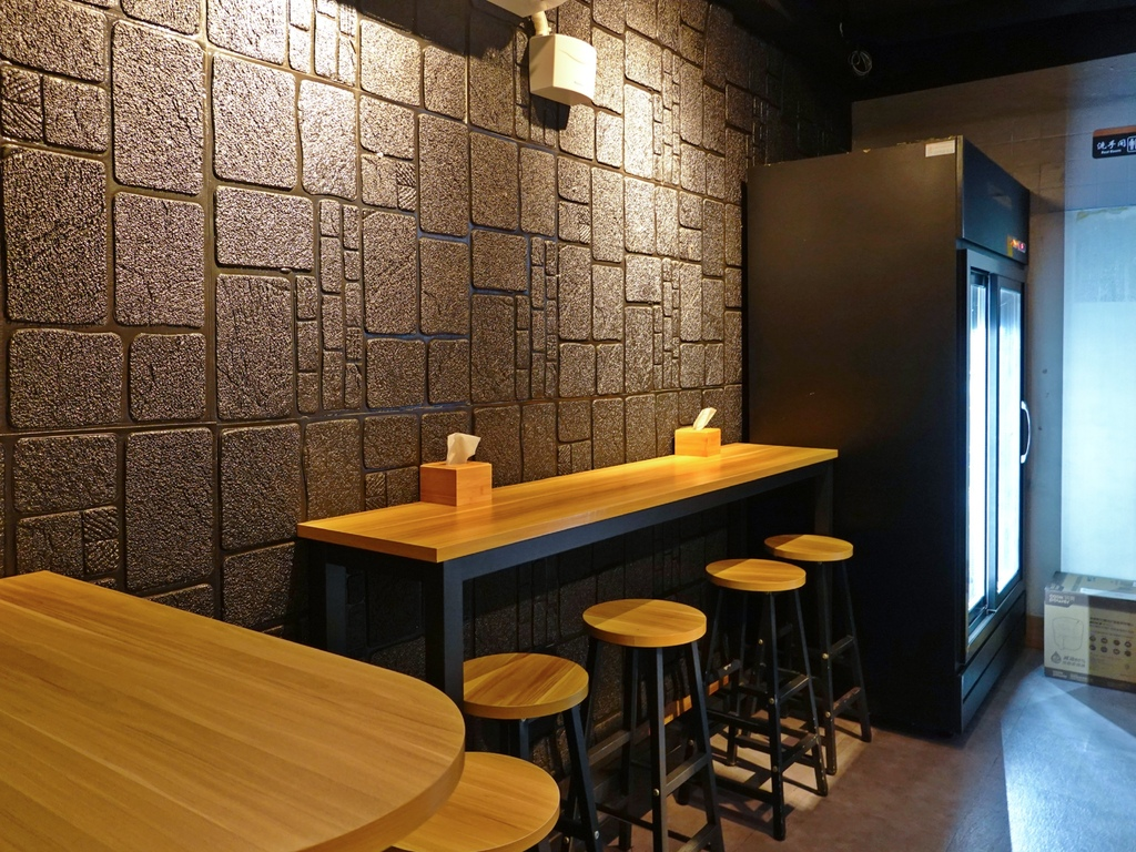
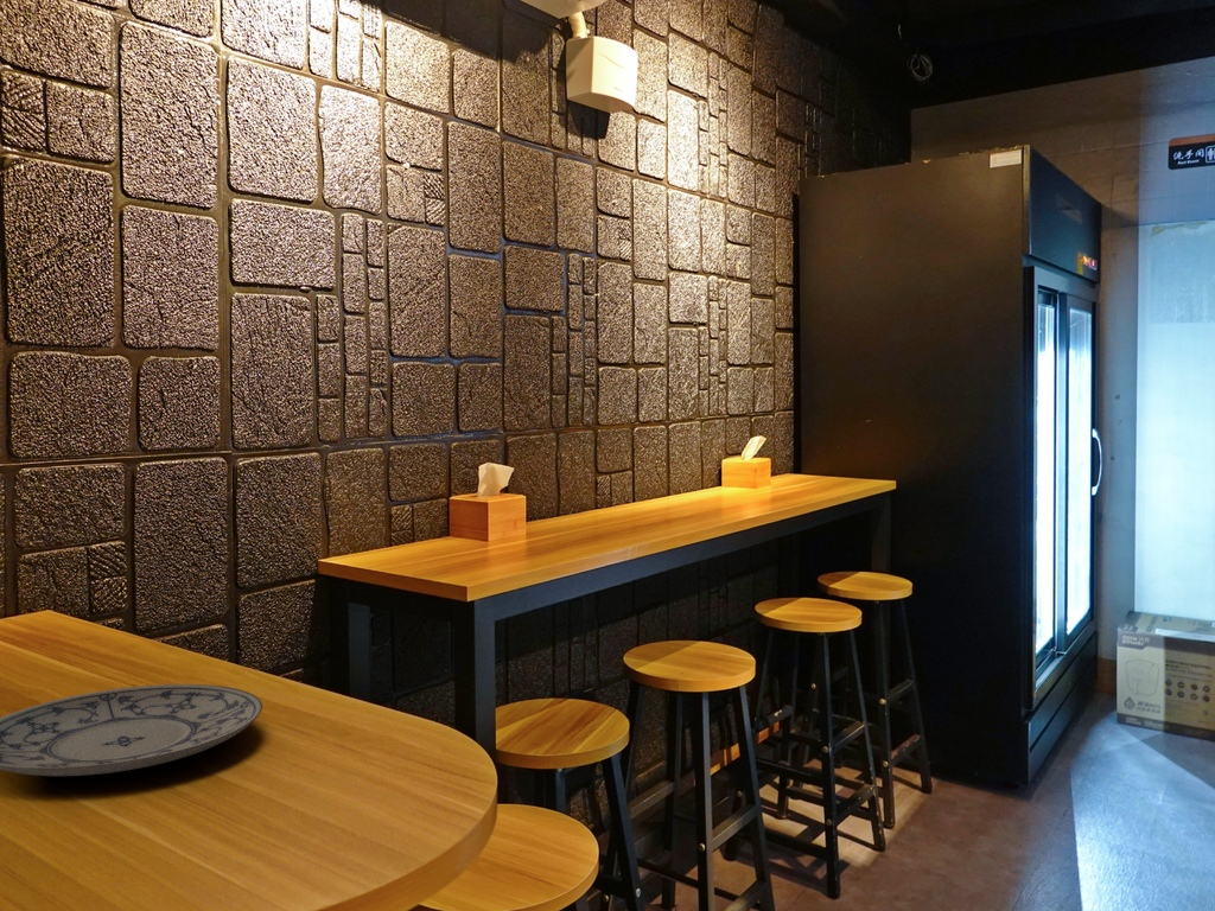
+ plate [0,683,263,777]
